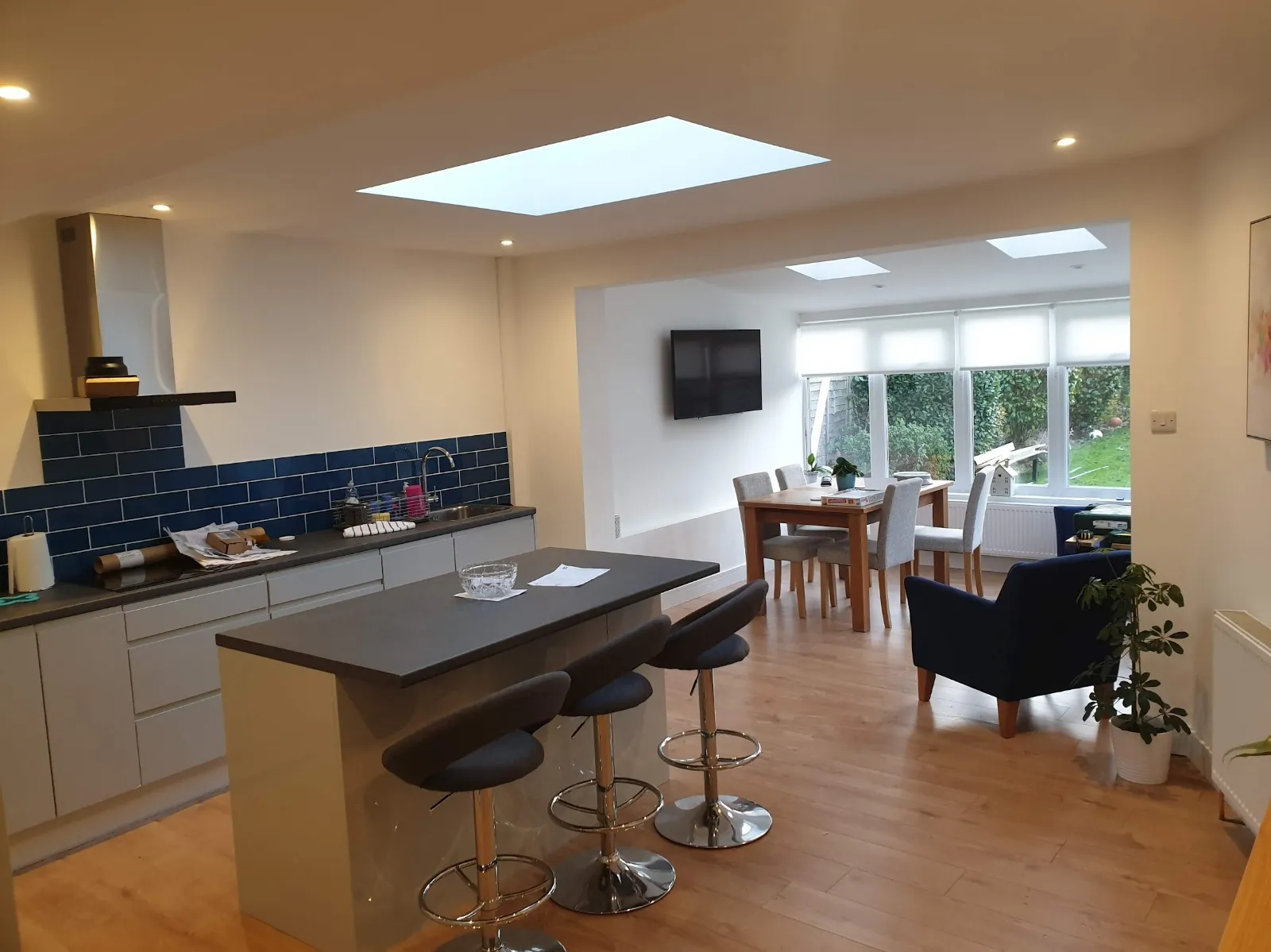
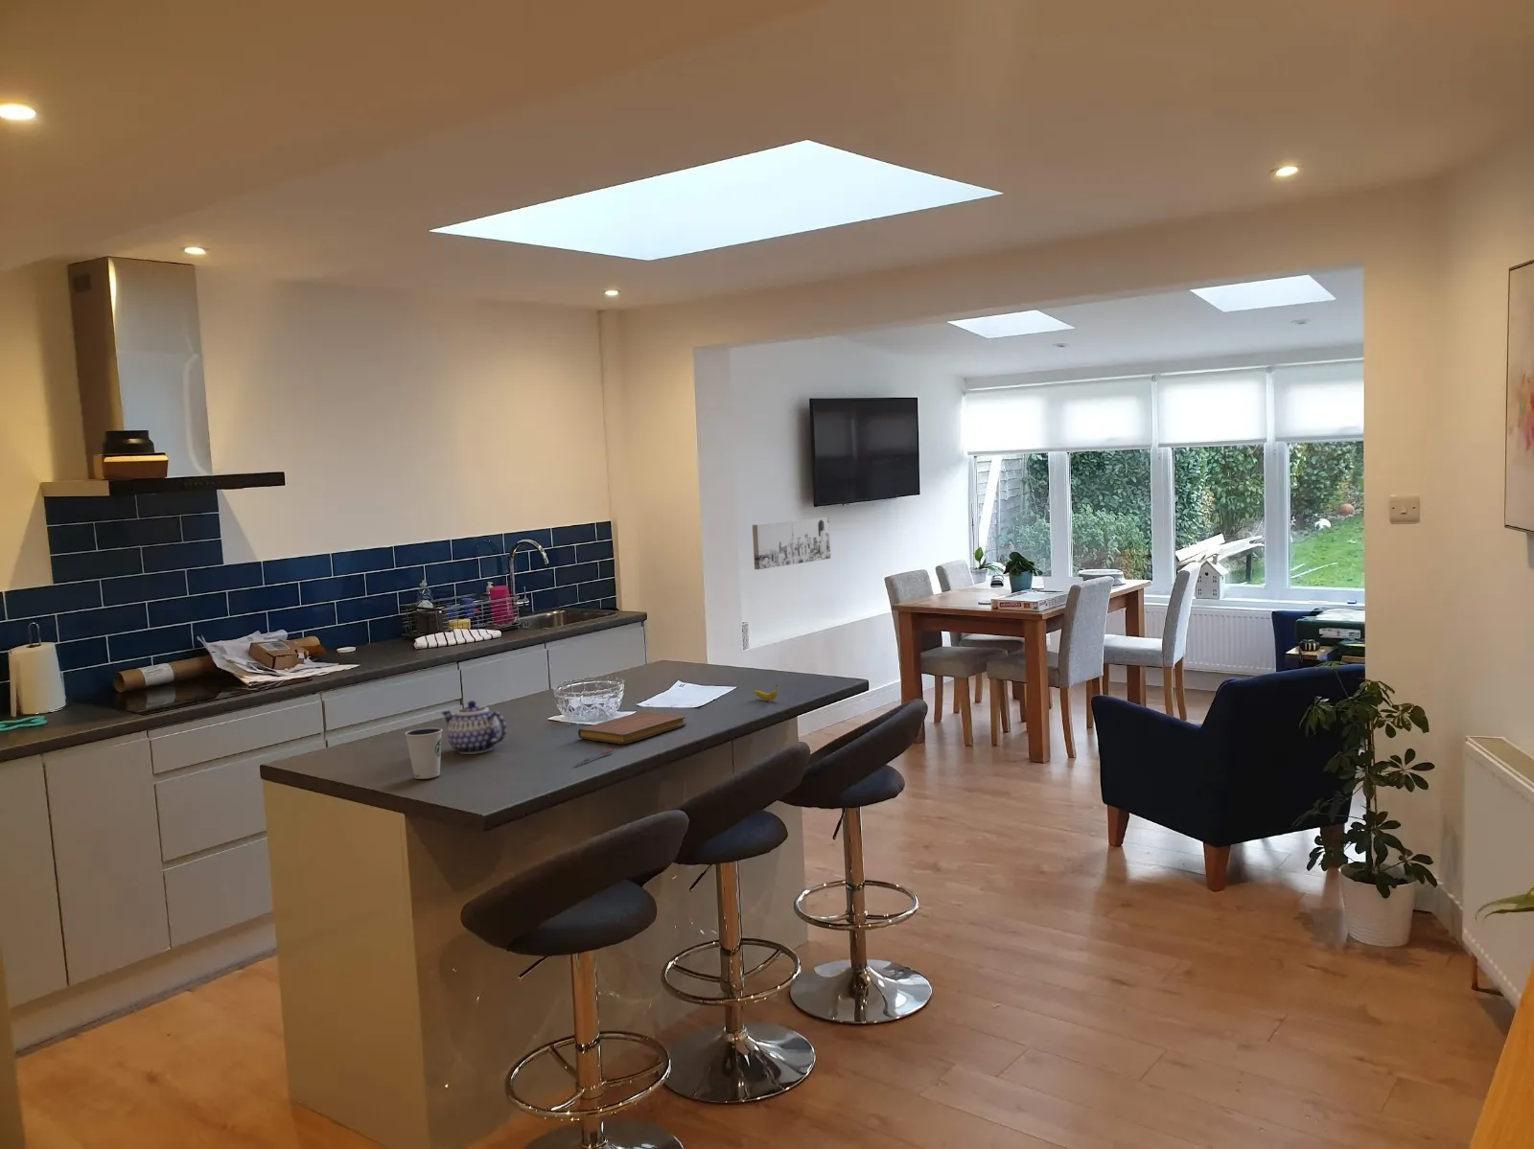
+ pen [573,747,614,766]
+ dixie cup [403,727,443,780]
+ teapot [441,700,507,756]
+ notebook [577,710,688,745]
+ fruit [753,684,778,701]
+ wall art [752,517,832,570]
